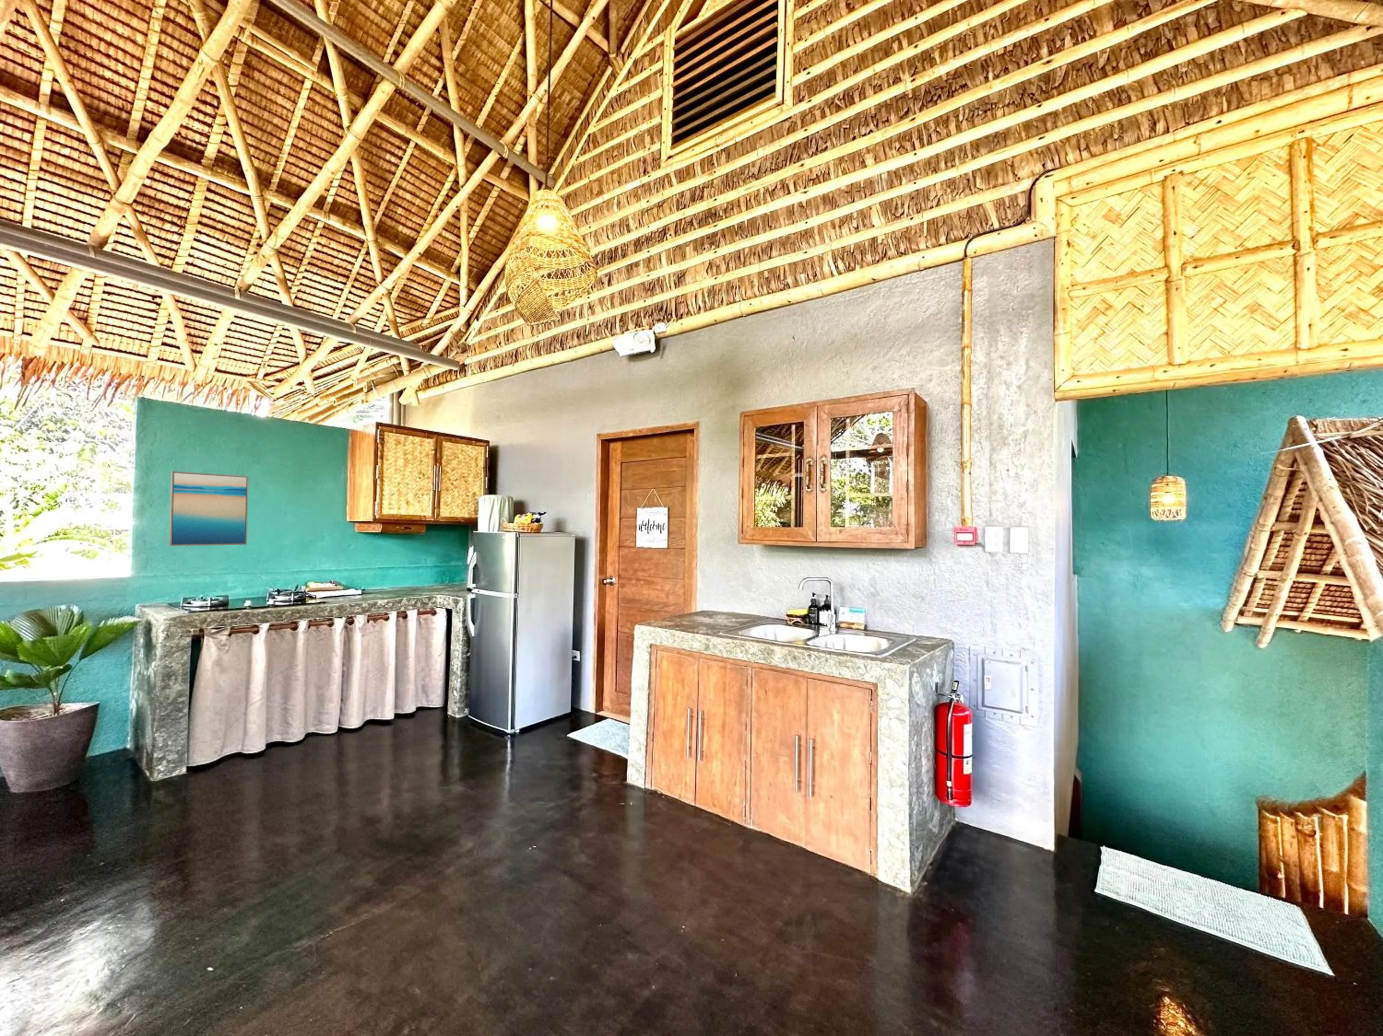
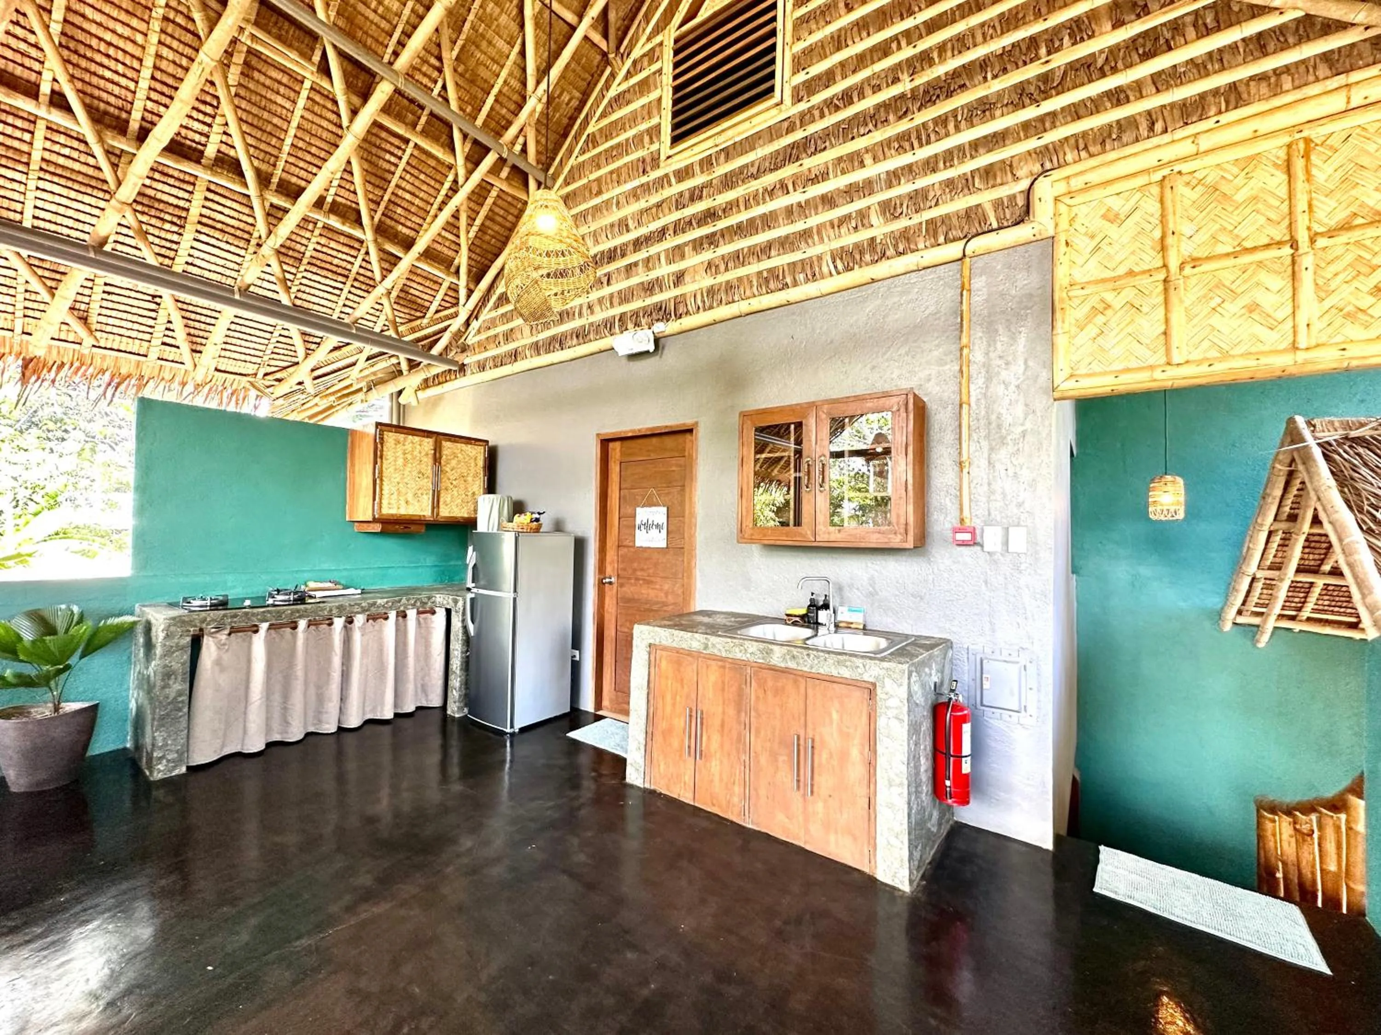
- wall art [169,470,249,546]
